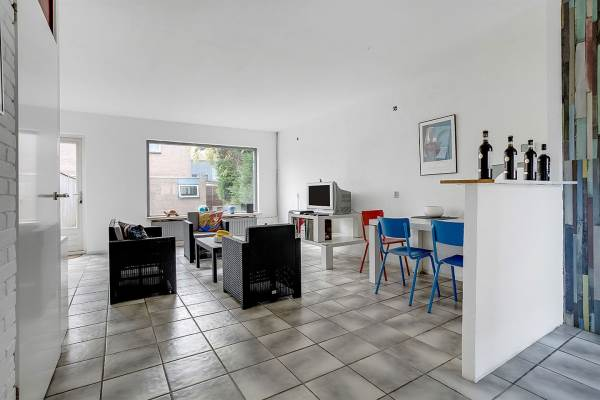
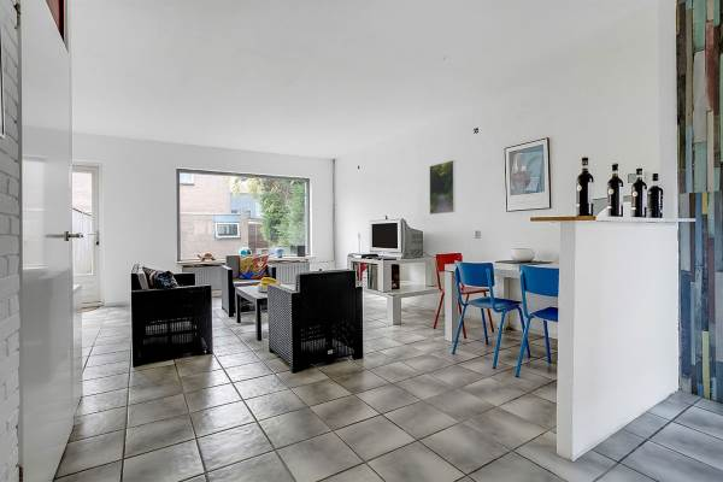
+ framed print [428,159,457,216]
